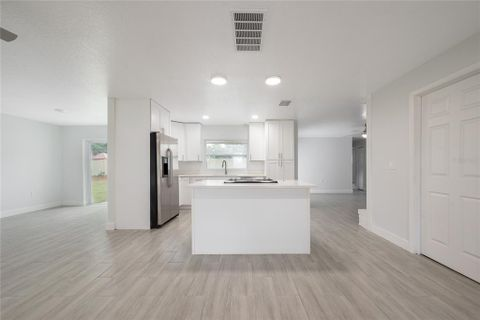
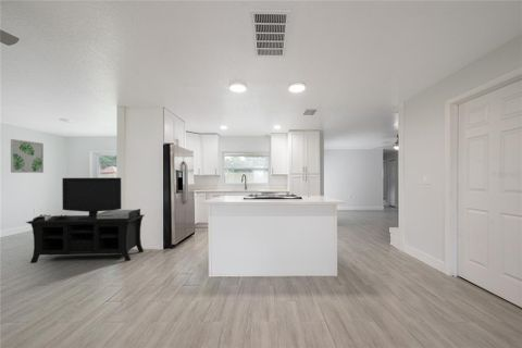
+ wall art [10,138,45,174]
+ media console [25,176,145,264]
